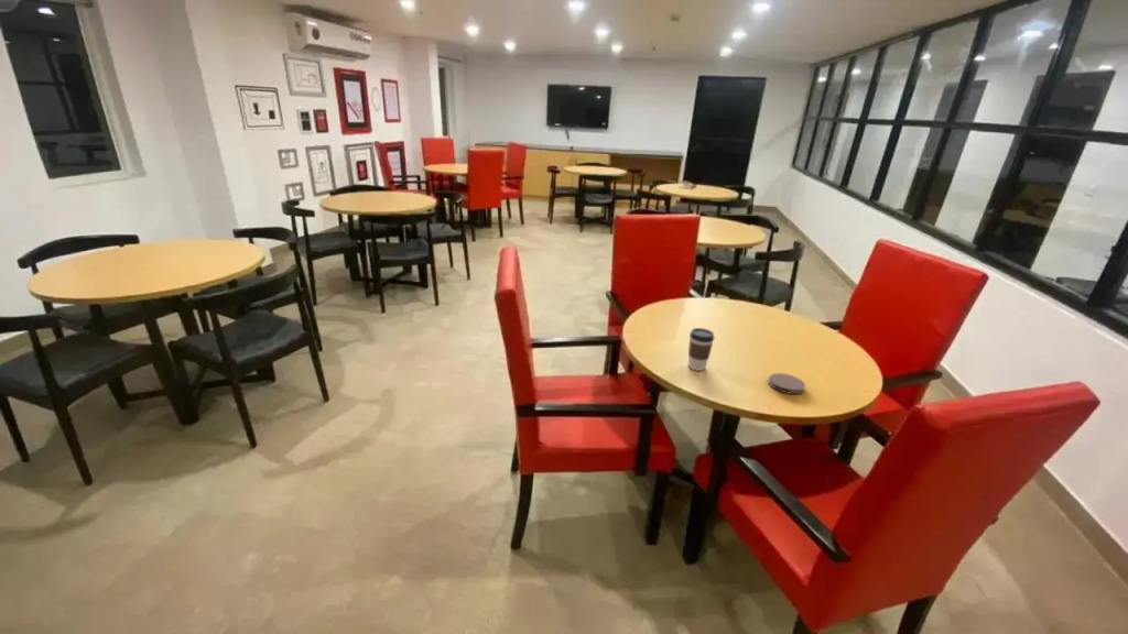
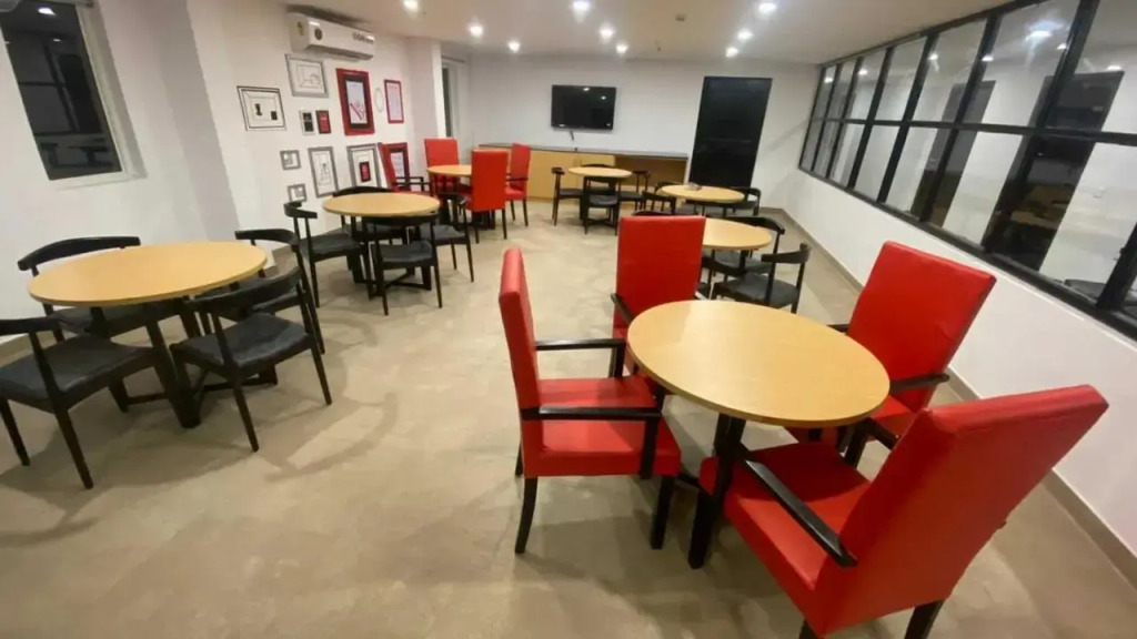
- coffee cup [687,327,715,372]
- coaster [768,372,806,395]
